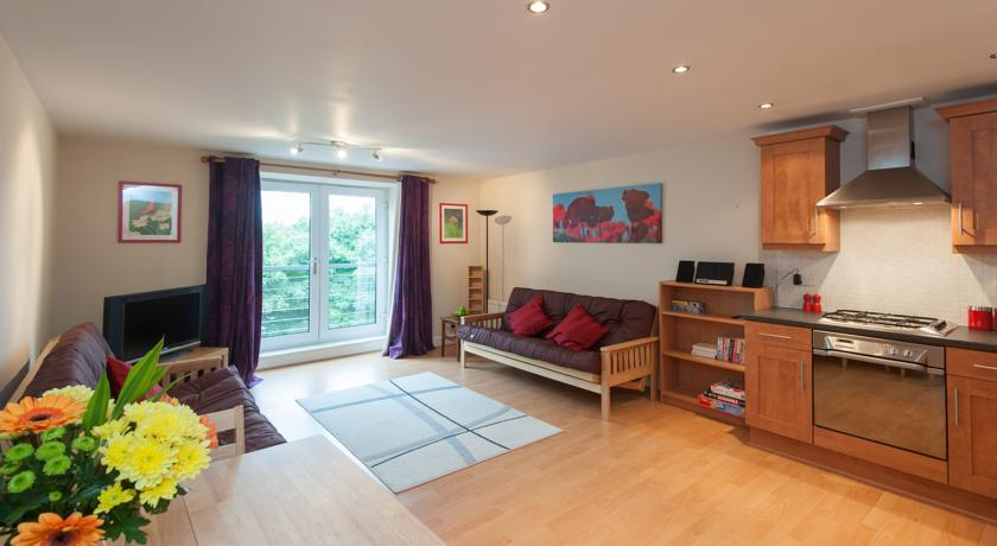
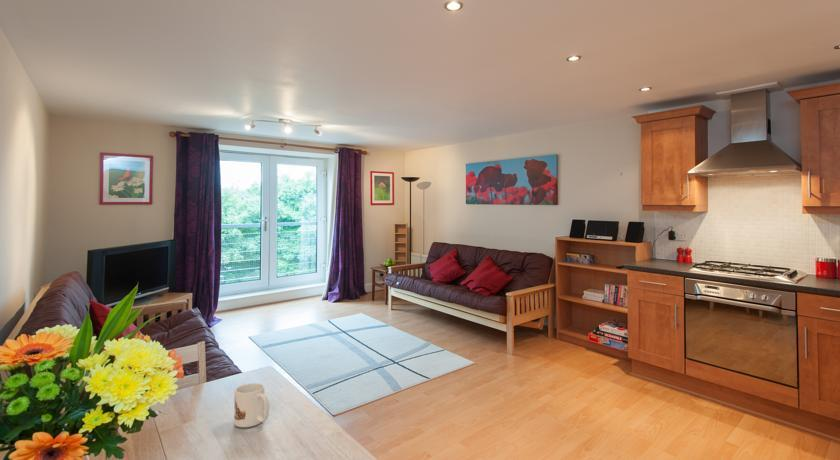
+ mug [233,382,270,428]
